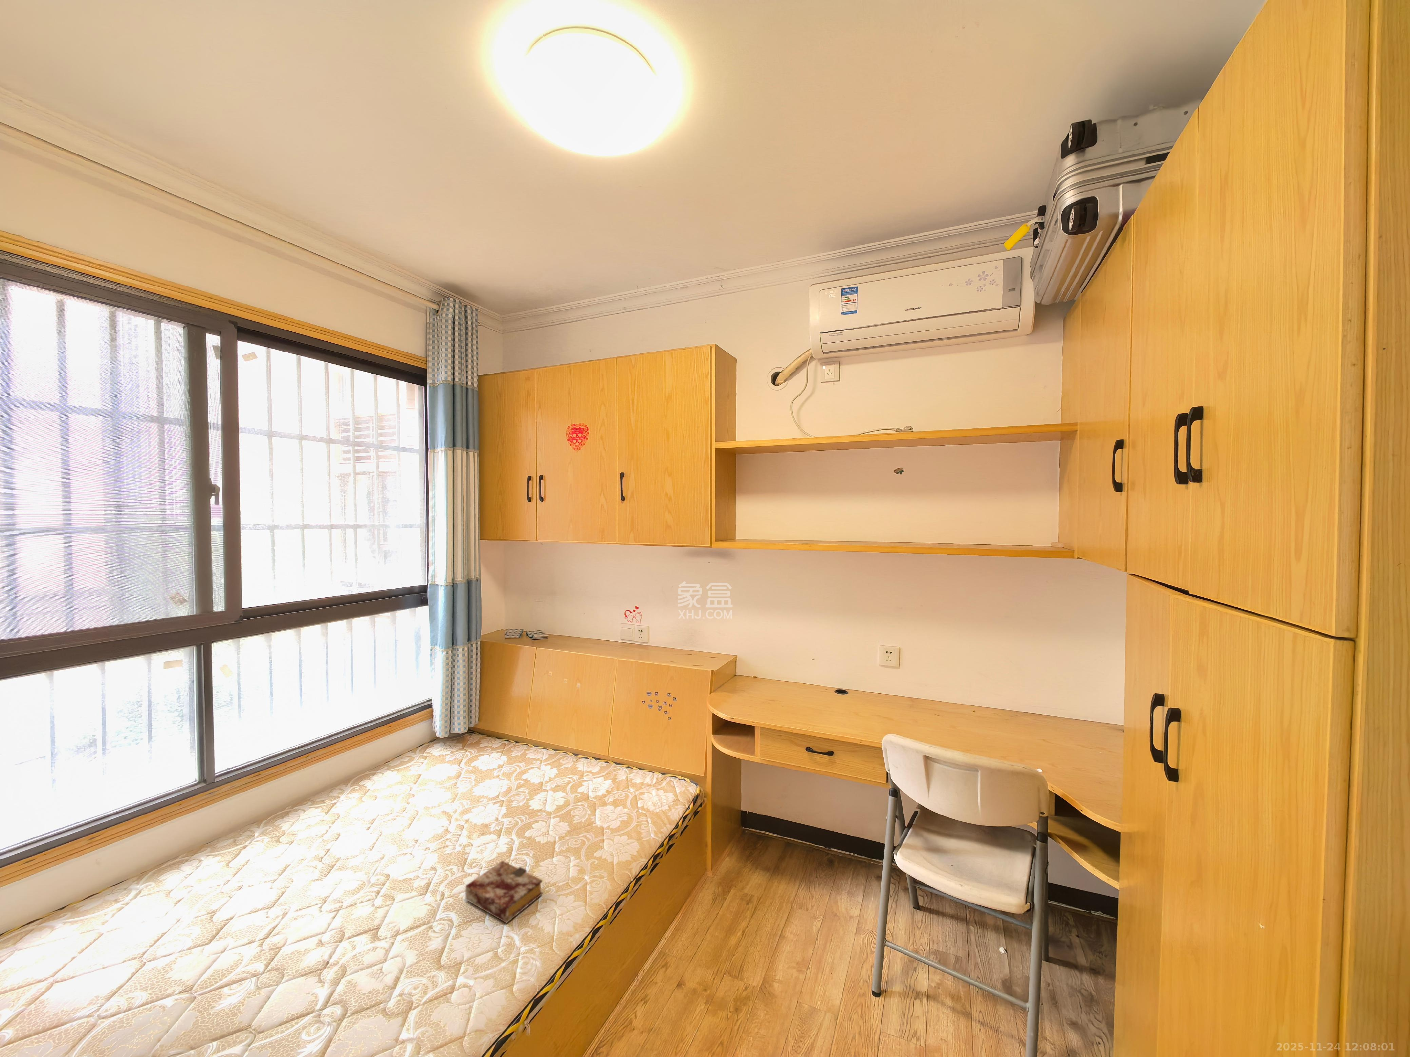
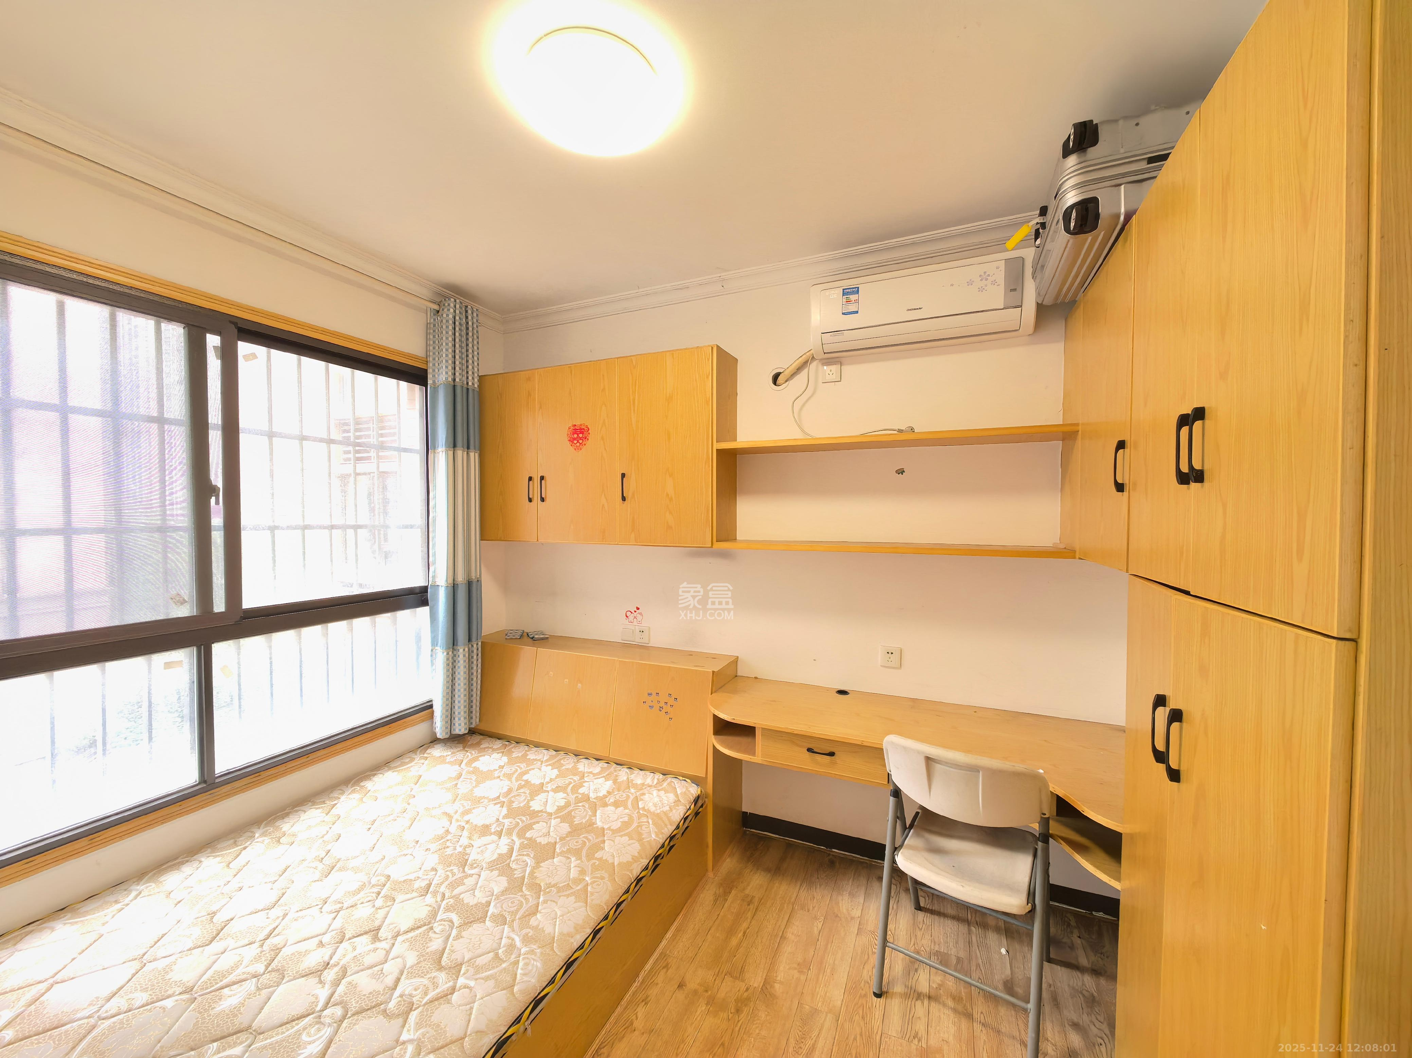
- book [465,860,543,924]
